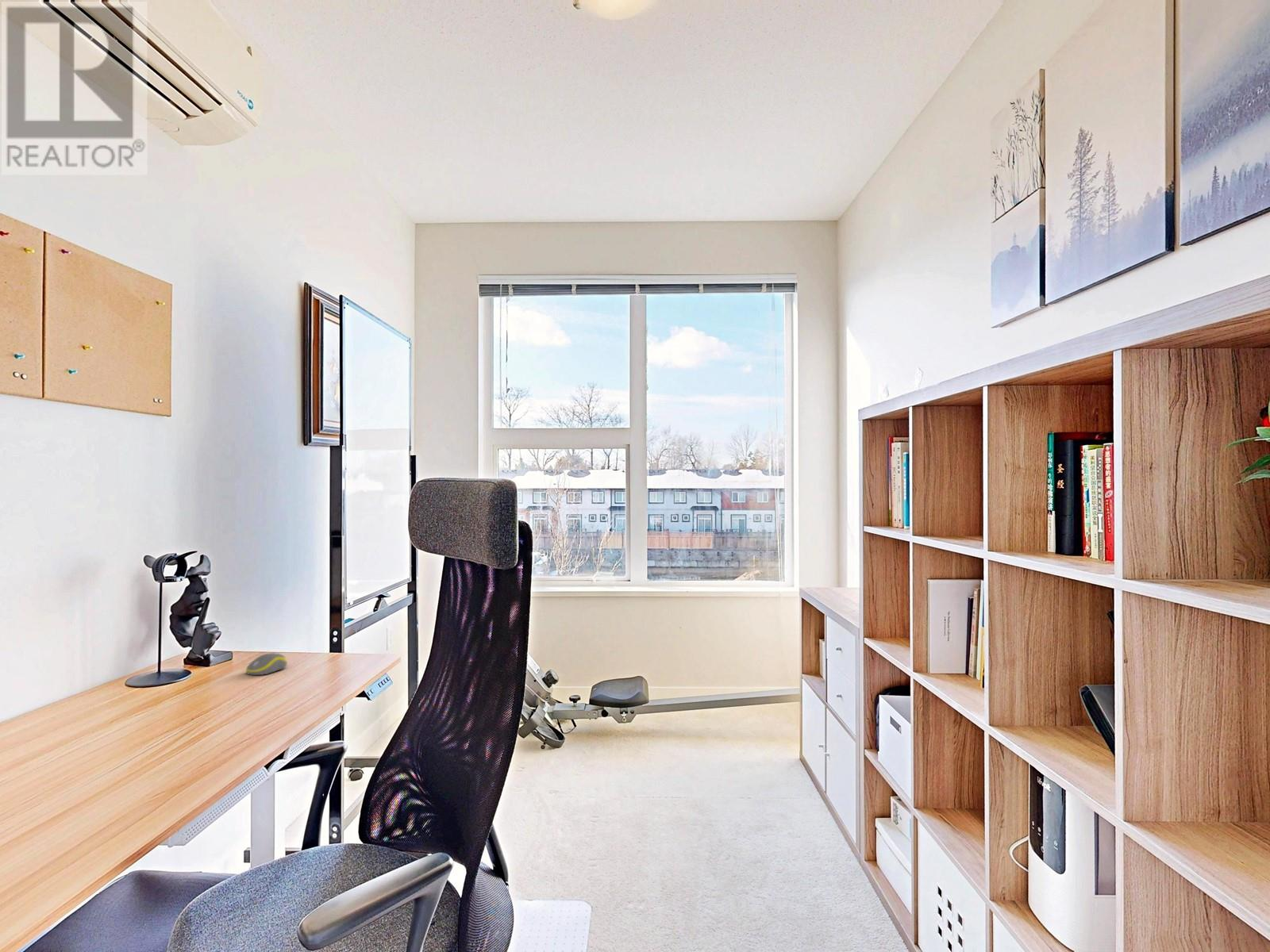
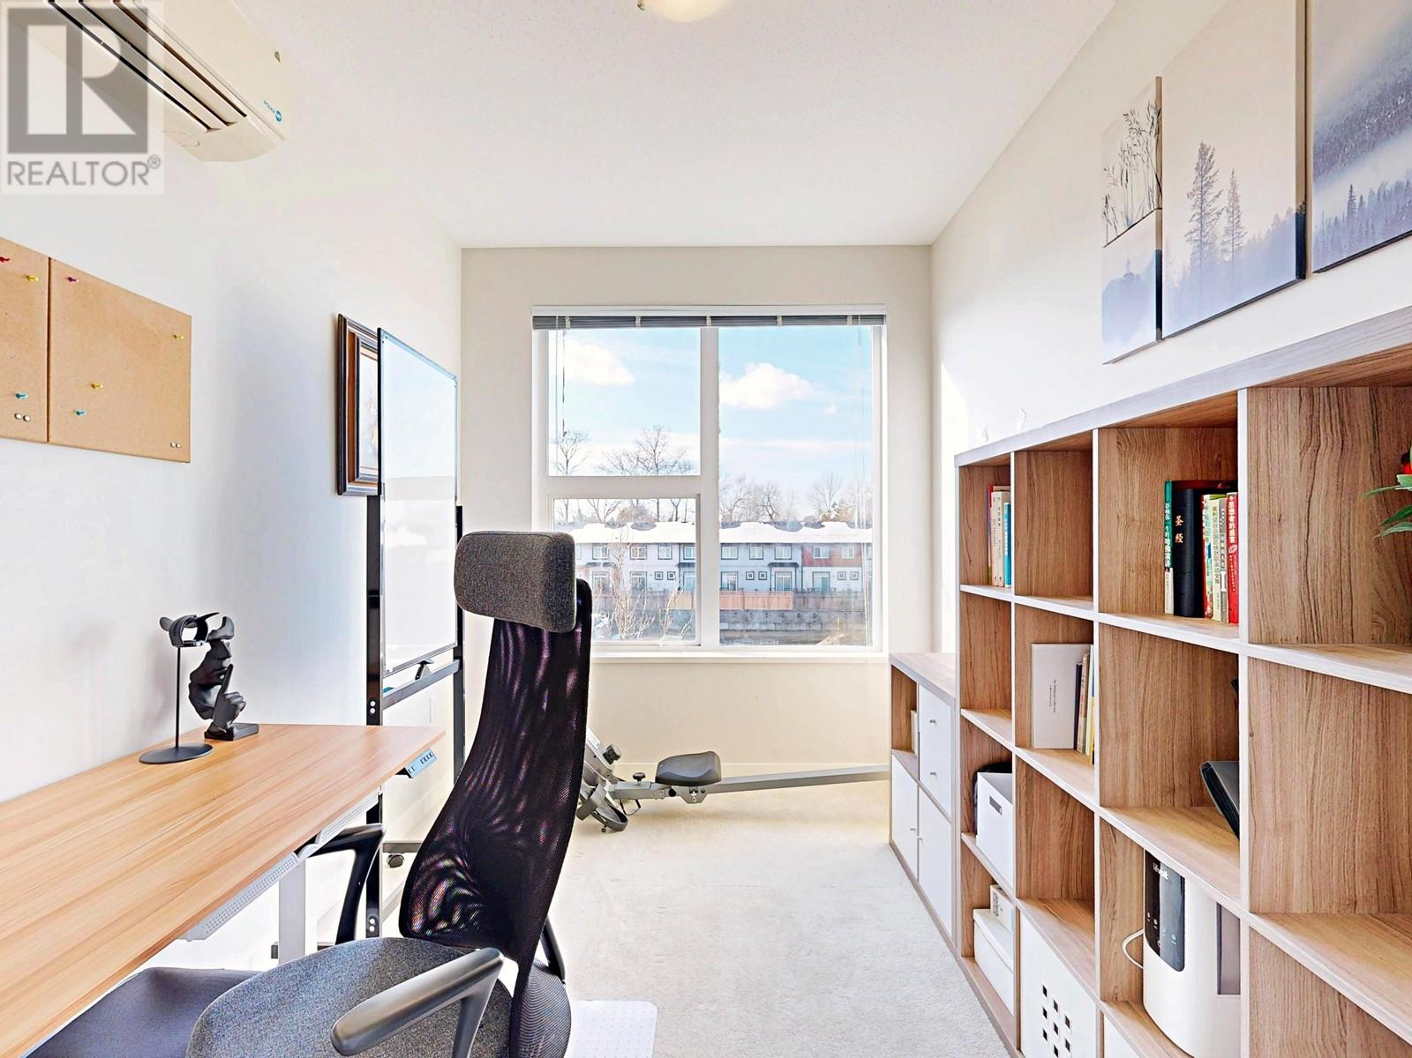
- computer mouse [245,652,288,676]
